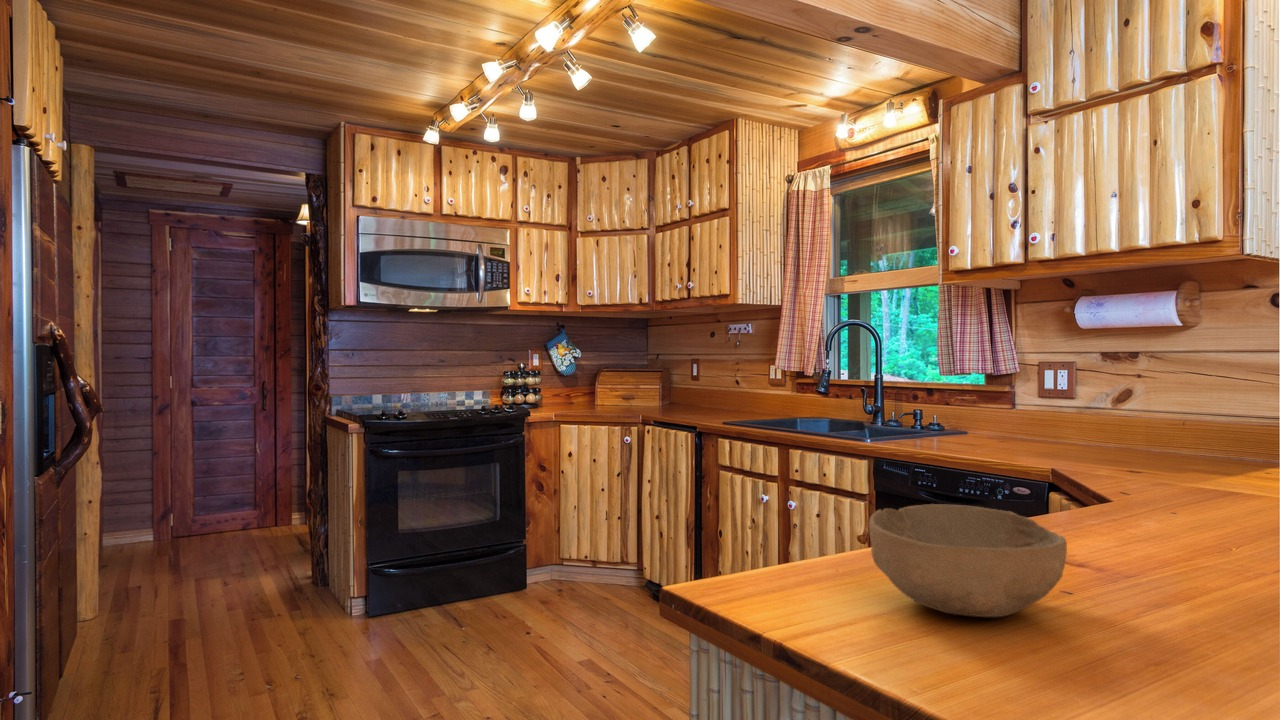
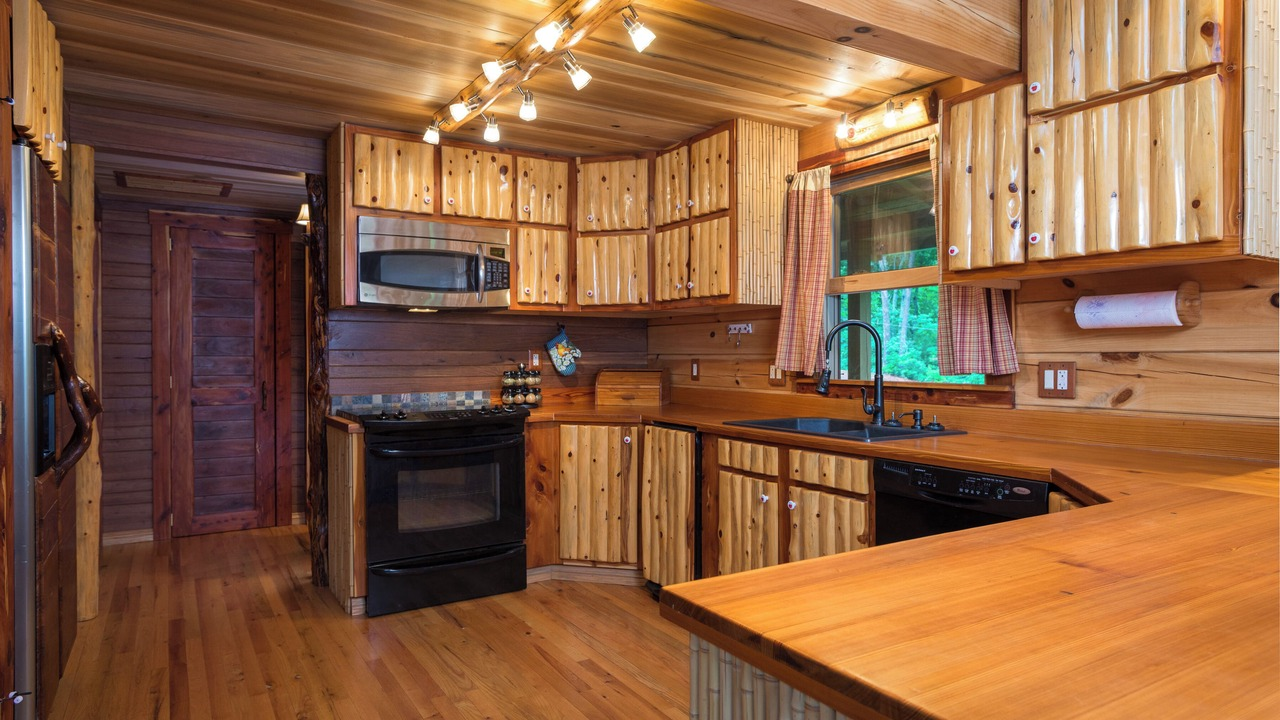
- bowl [868,503,1068,618]
